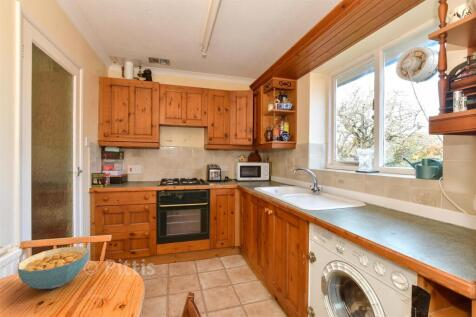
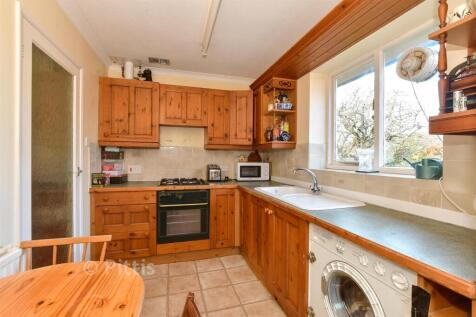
- cereal bowl [17,245,90,290]
